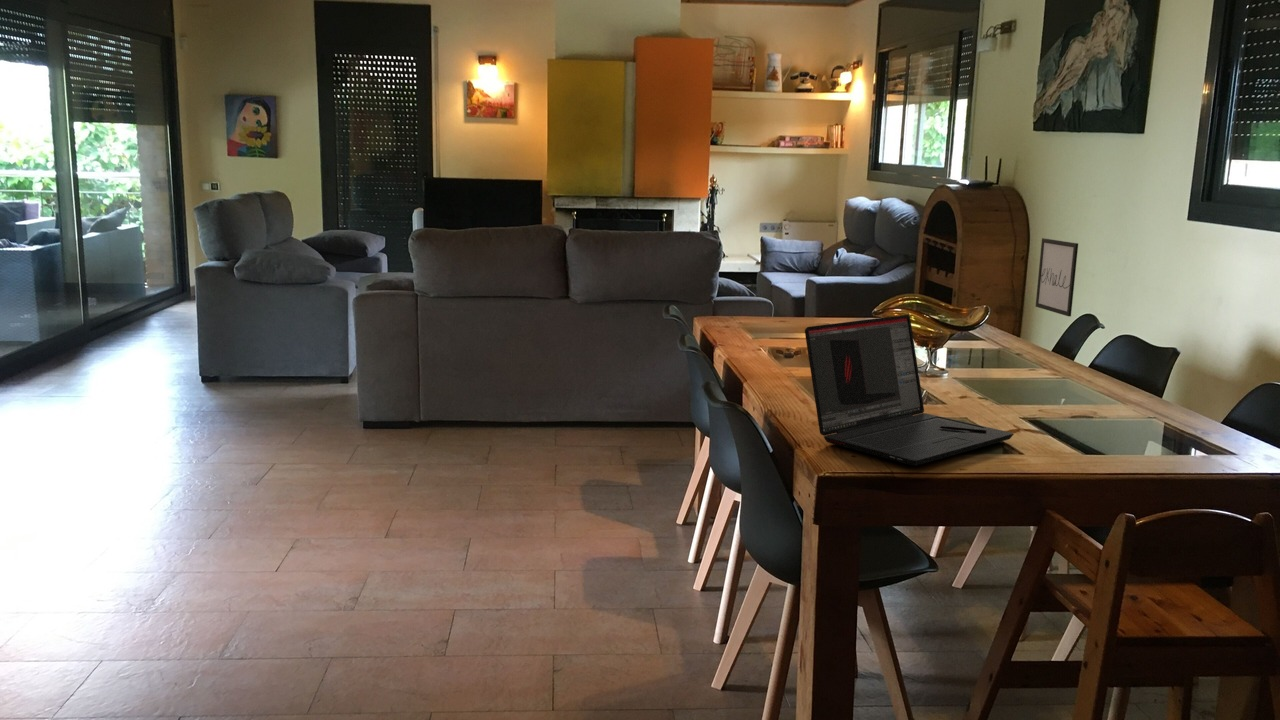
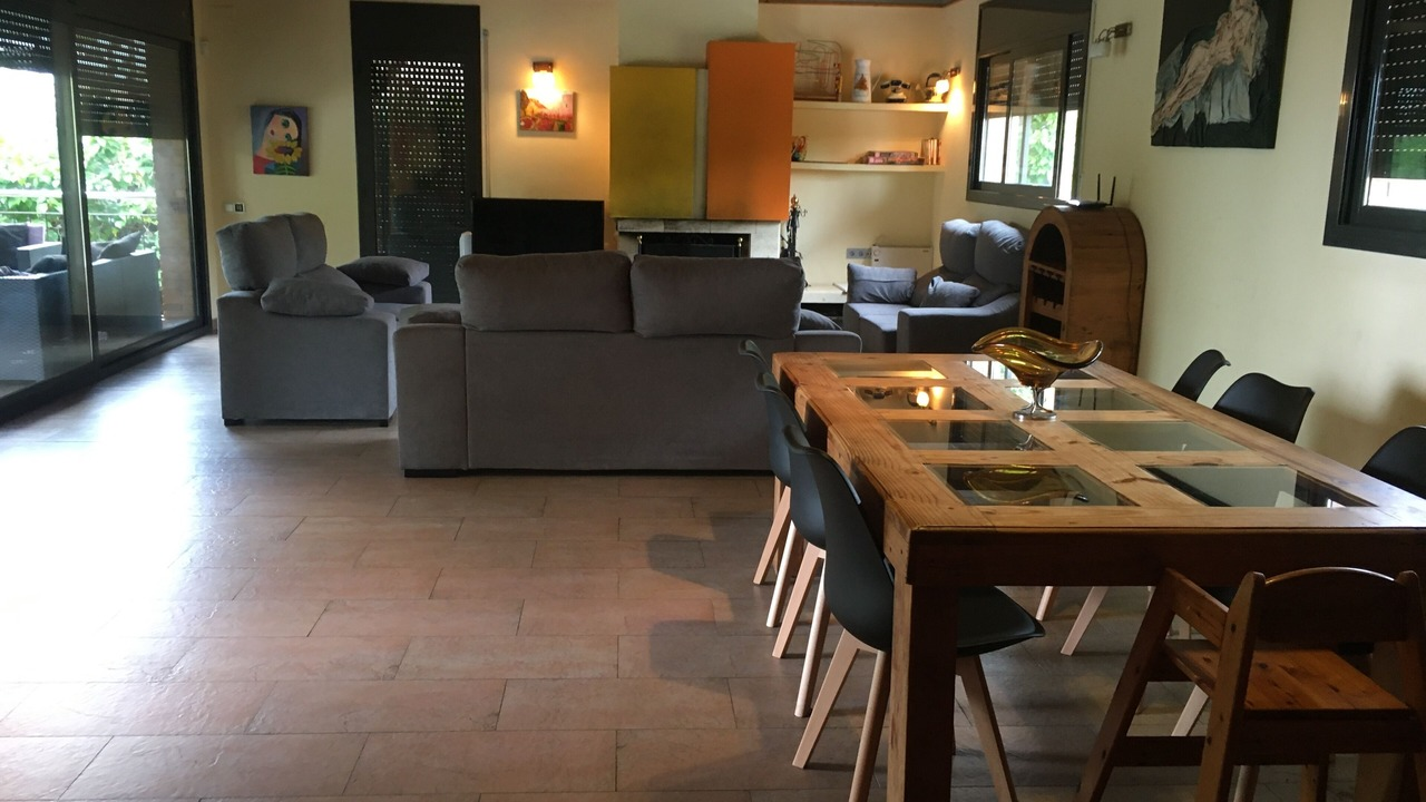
- laptop [804,314,1015,467]
- wall art [1034,237,1079,317]
